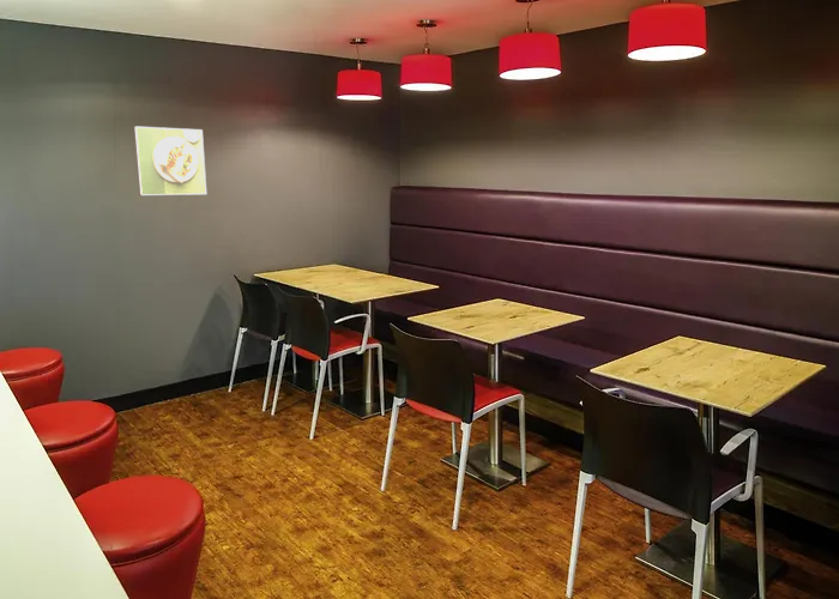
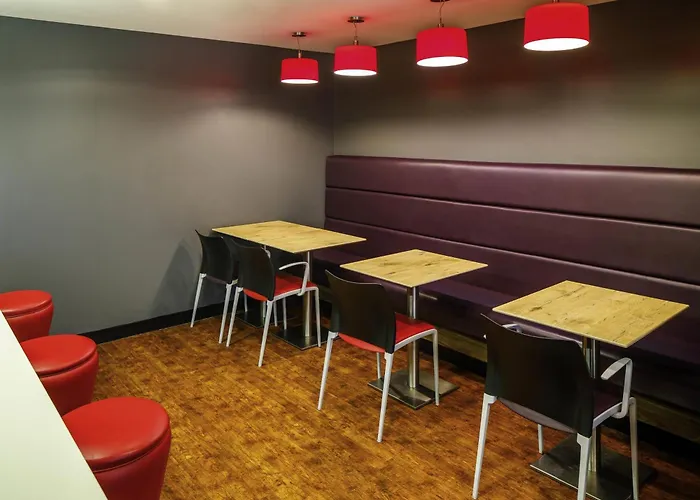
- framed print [133,125,207,196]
